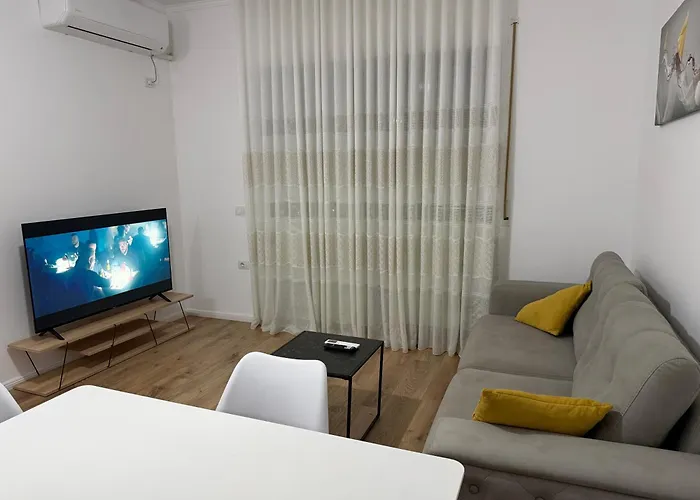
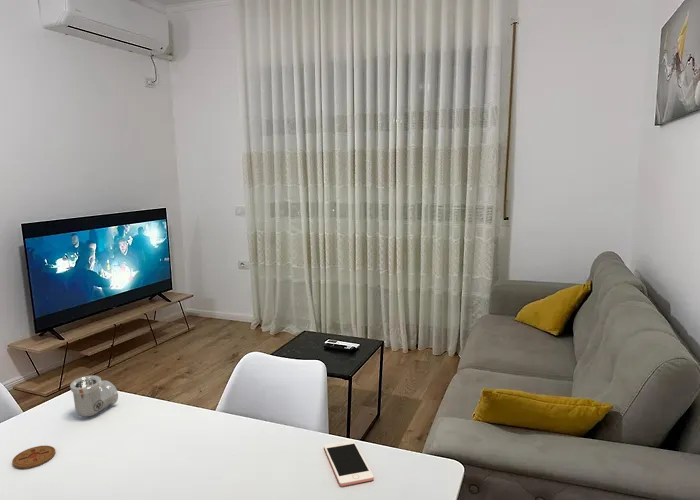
+ pipe fitting [69,375,119,418]
+ cell phone [323,439,375,487]
+ coaster [11,445,56,469]
